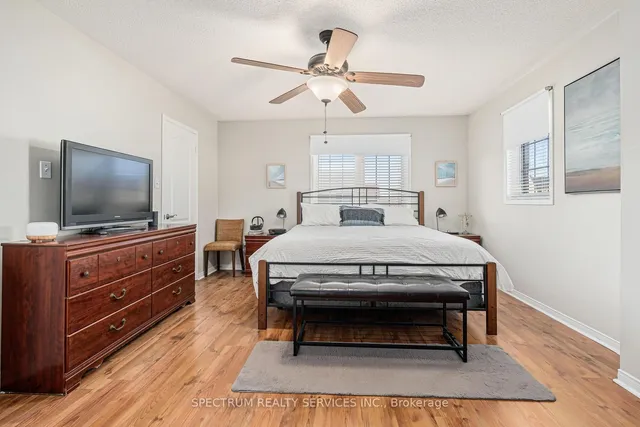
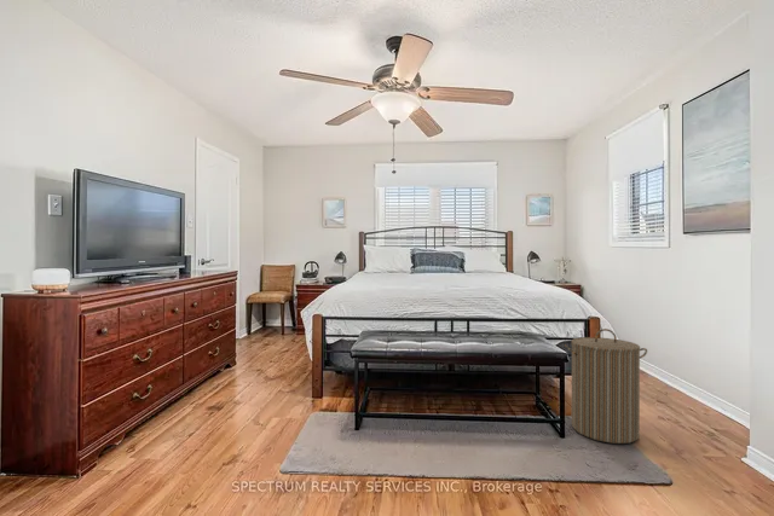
+ laundry hamper [564,327,648,445]
